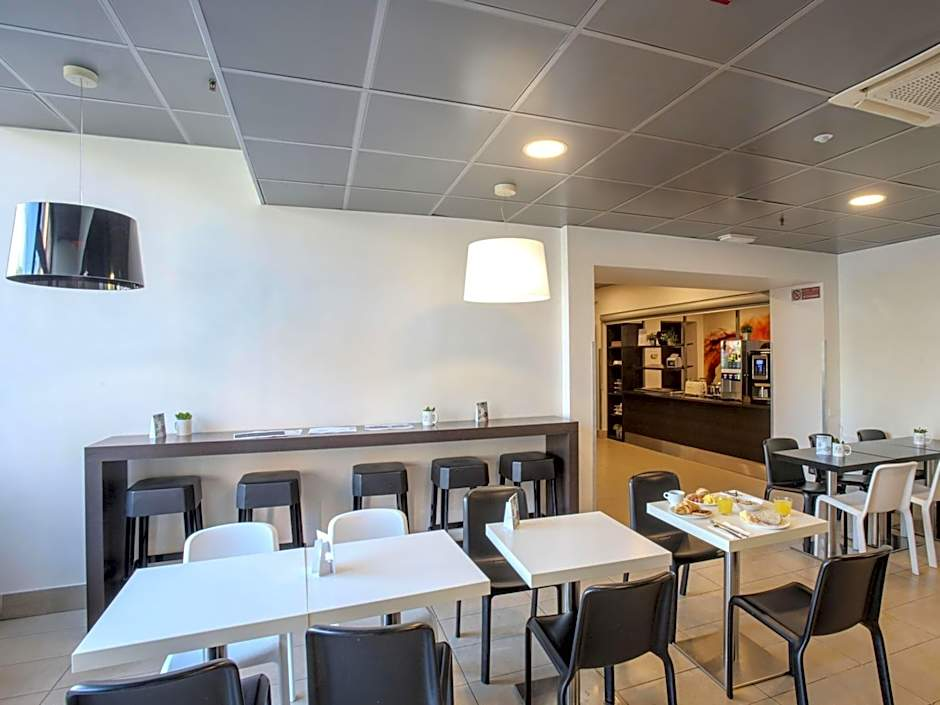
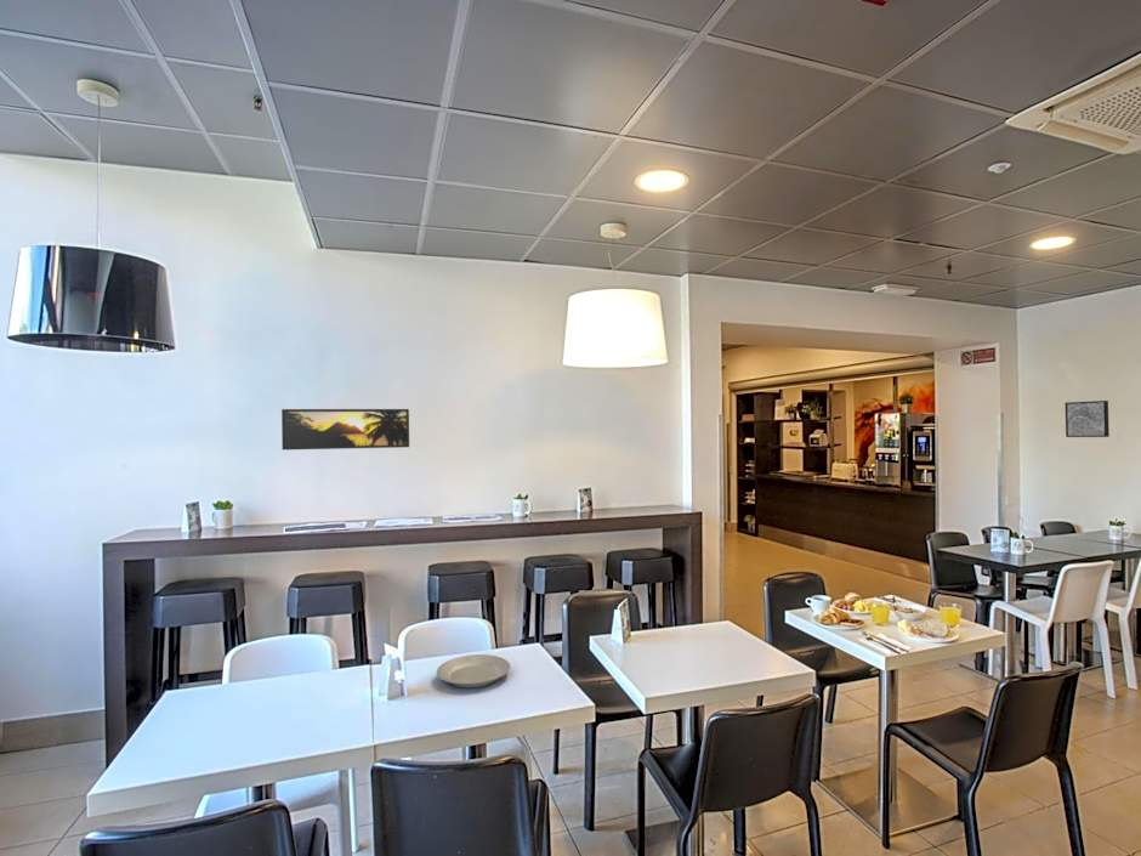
+ plate [436,653,511,688]
+ wall art [1065,399,1111,438]
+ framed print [280,408,410,452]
